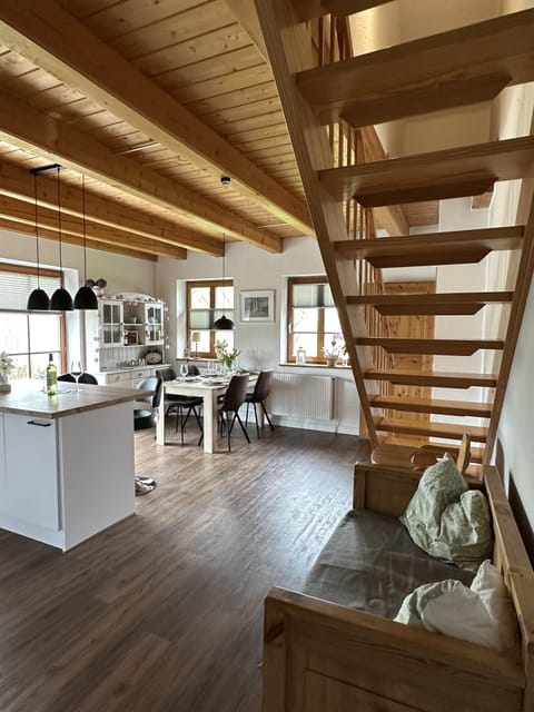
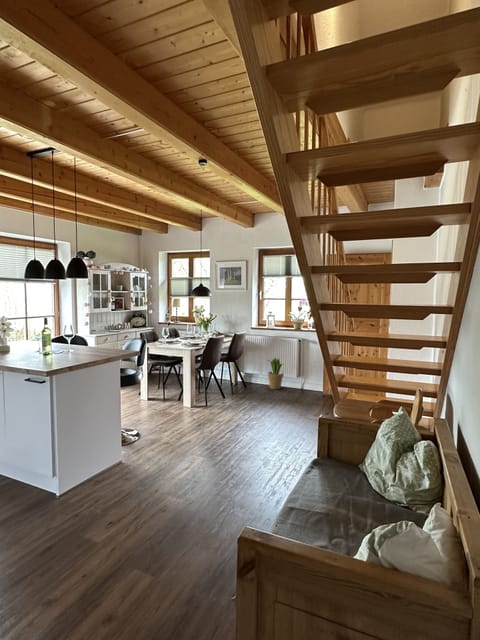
+ potted plant [266,357,284,390]
